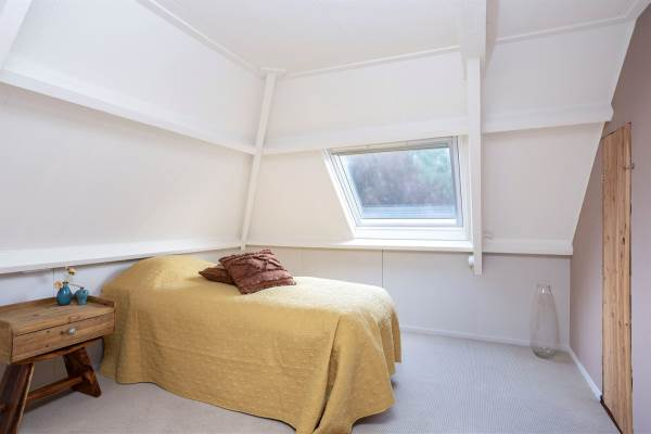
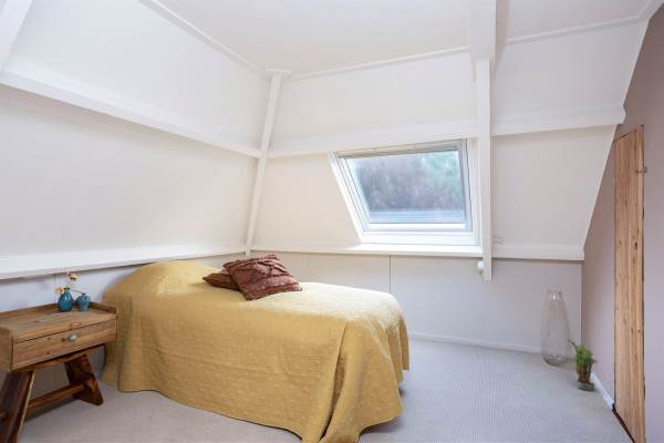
+ potted plant [564,337,599,392]
